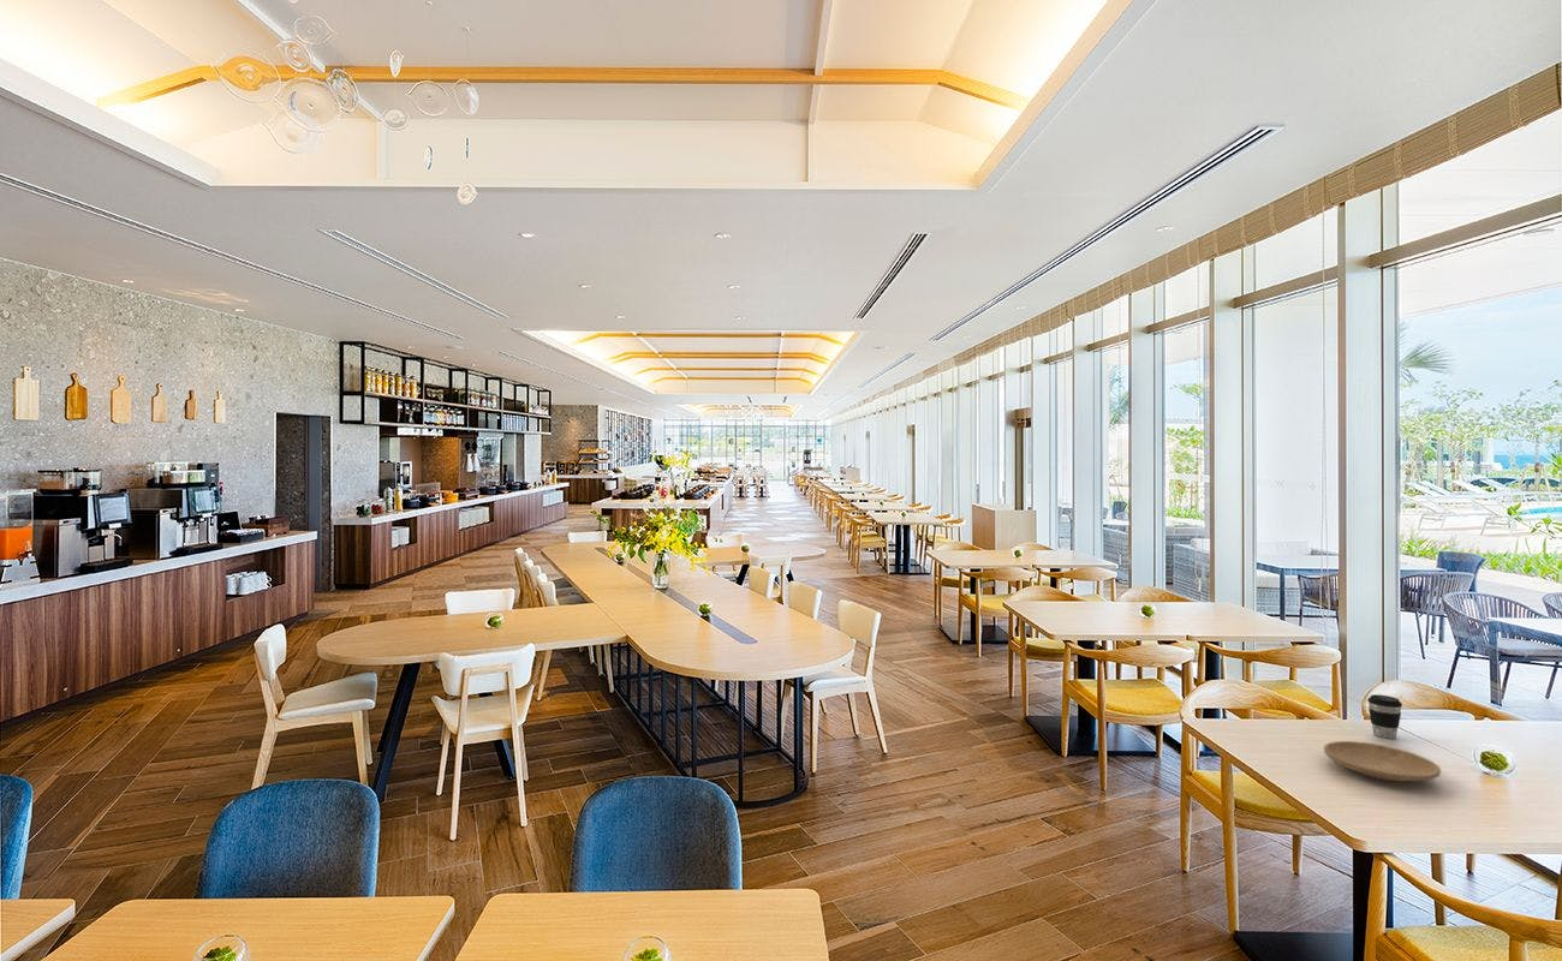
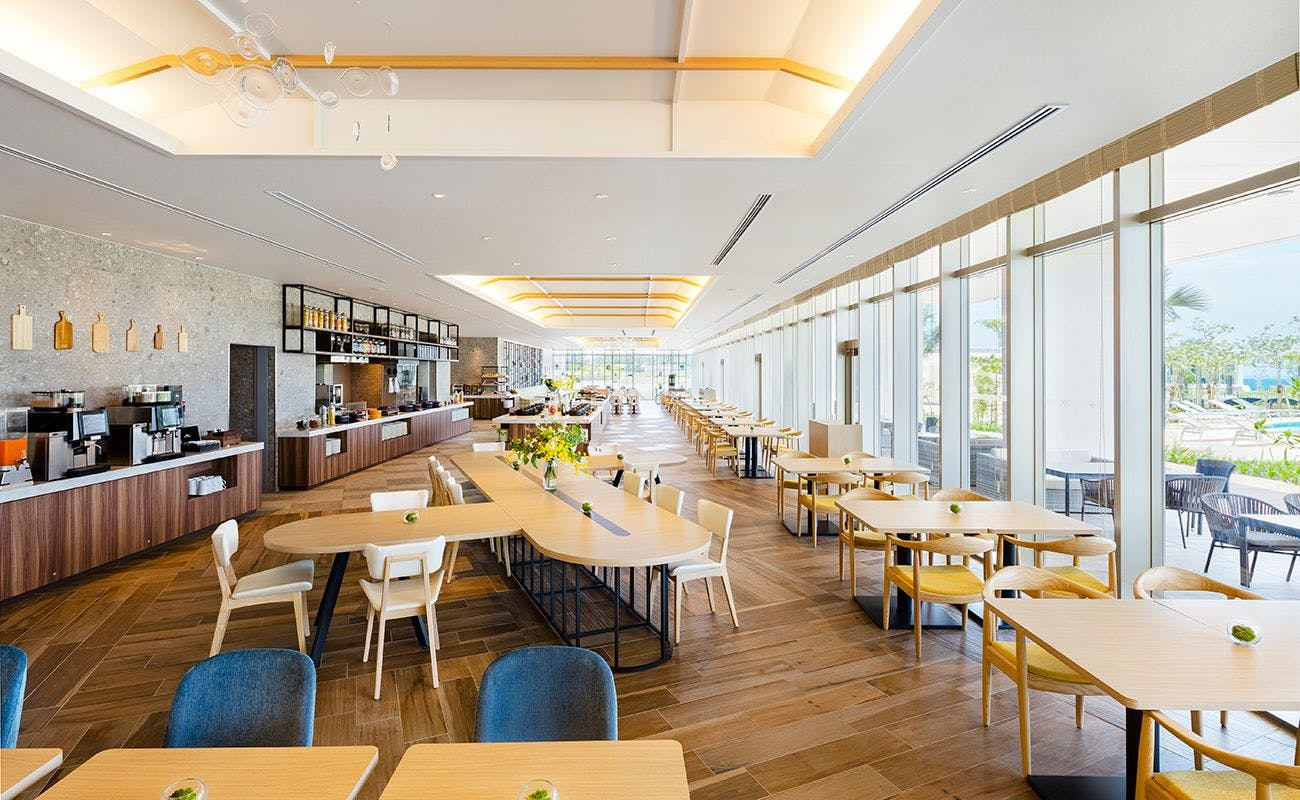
- plate [1323,740,1442,782]
- coffee cup [1366,693,1403,740]
